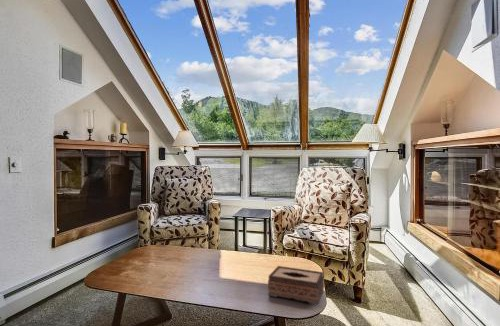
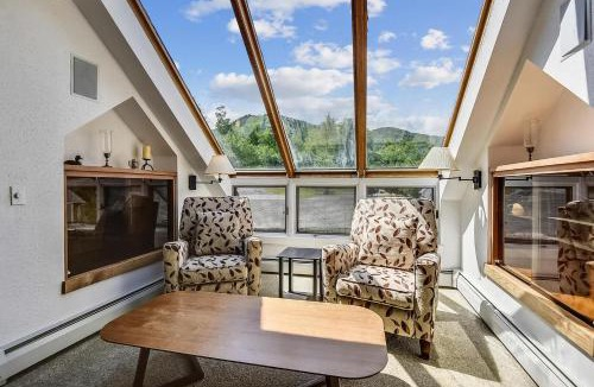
- tissue box [267,265,325,306]
